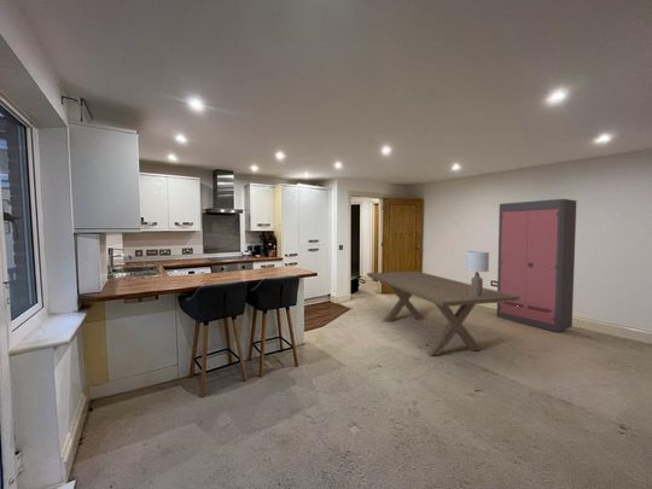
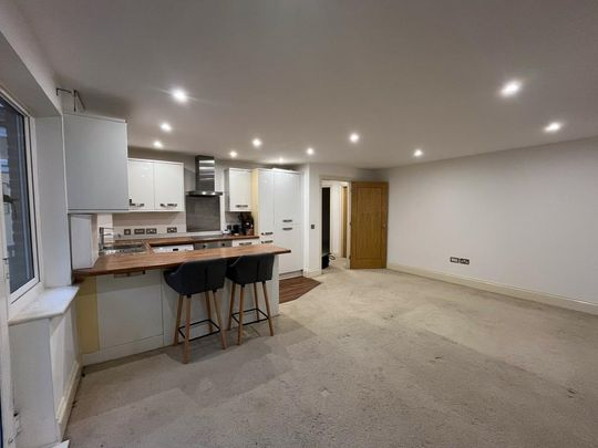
- dining table [366,270,520,356]
- lamp [465,250,490,297]
- storage cabinet [496,198,577,333]
